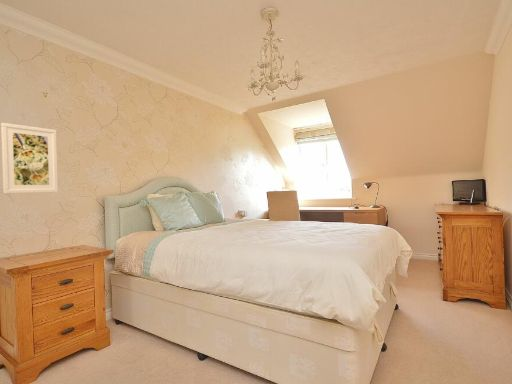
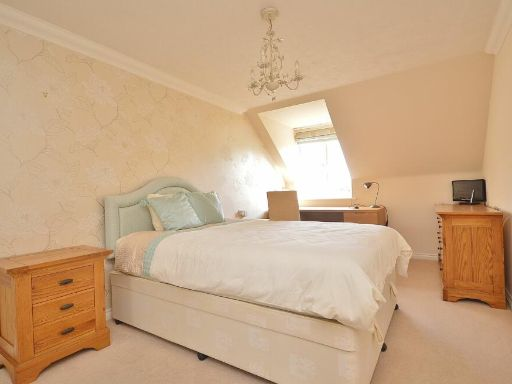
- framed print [0,122,59,195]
